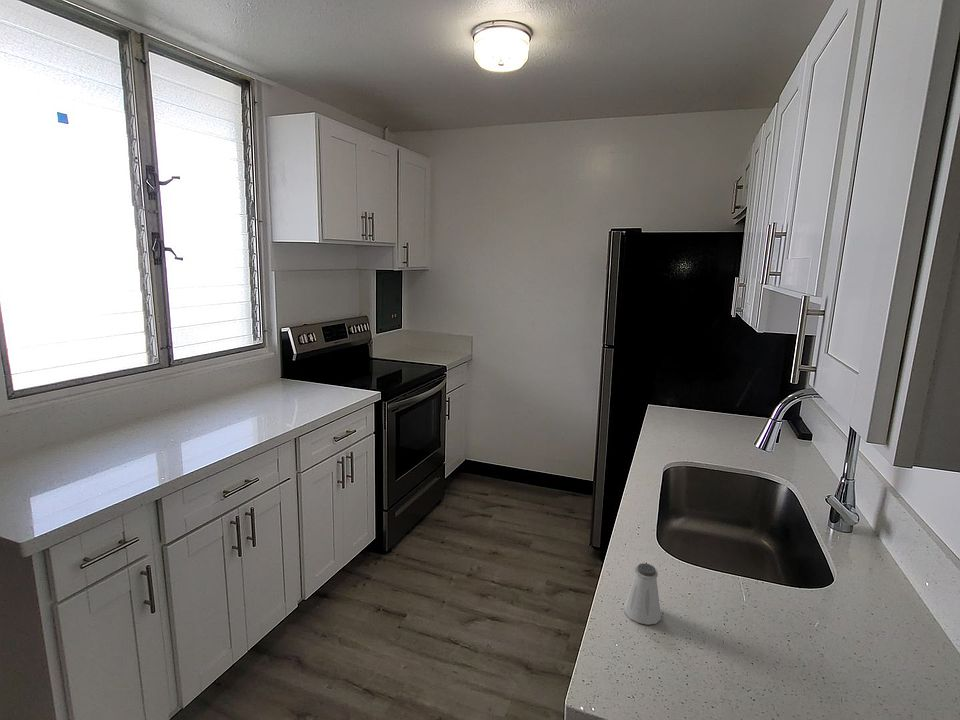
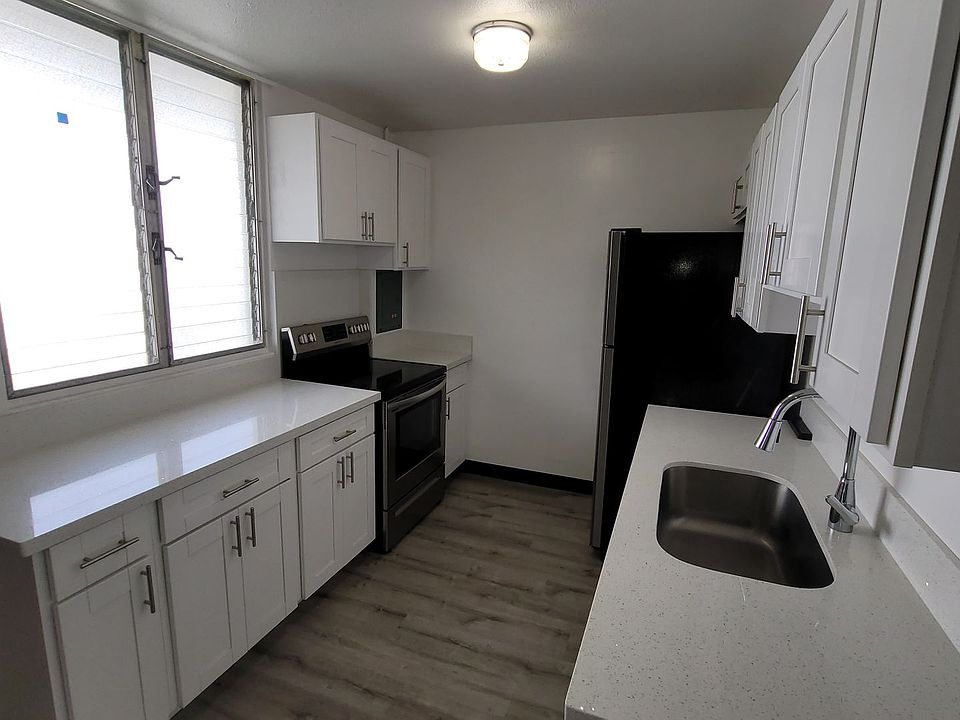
- saltshaker [624,562,662,626]
